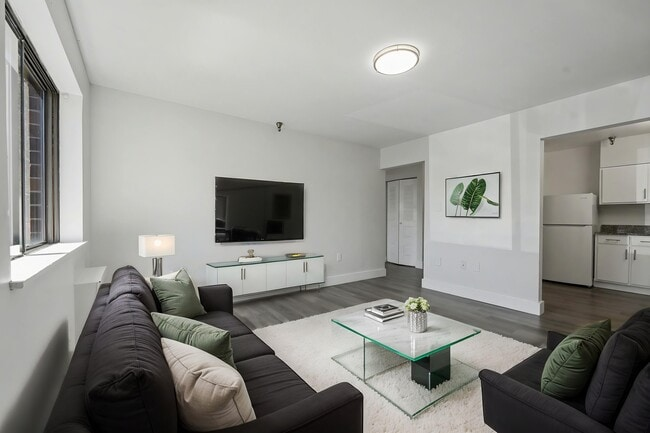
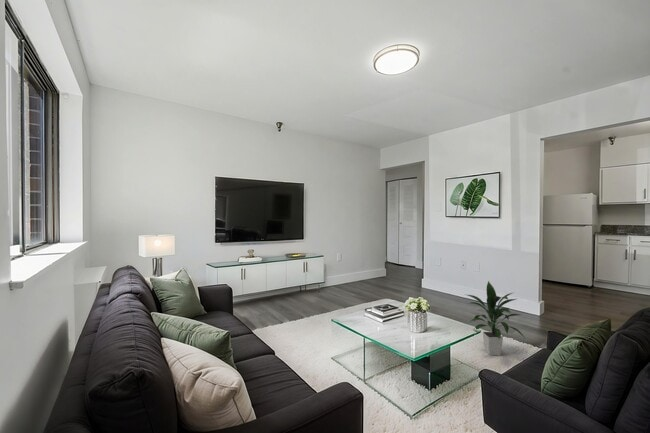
+ indoor plant [463,280,526,356]
